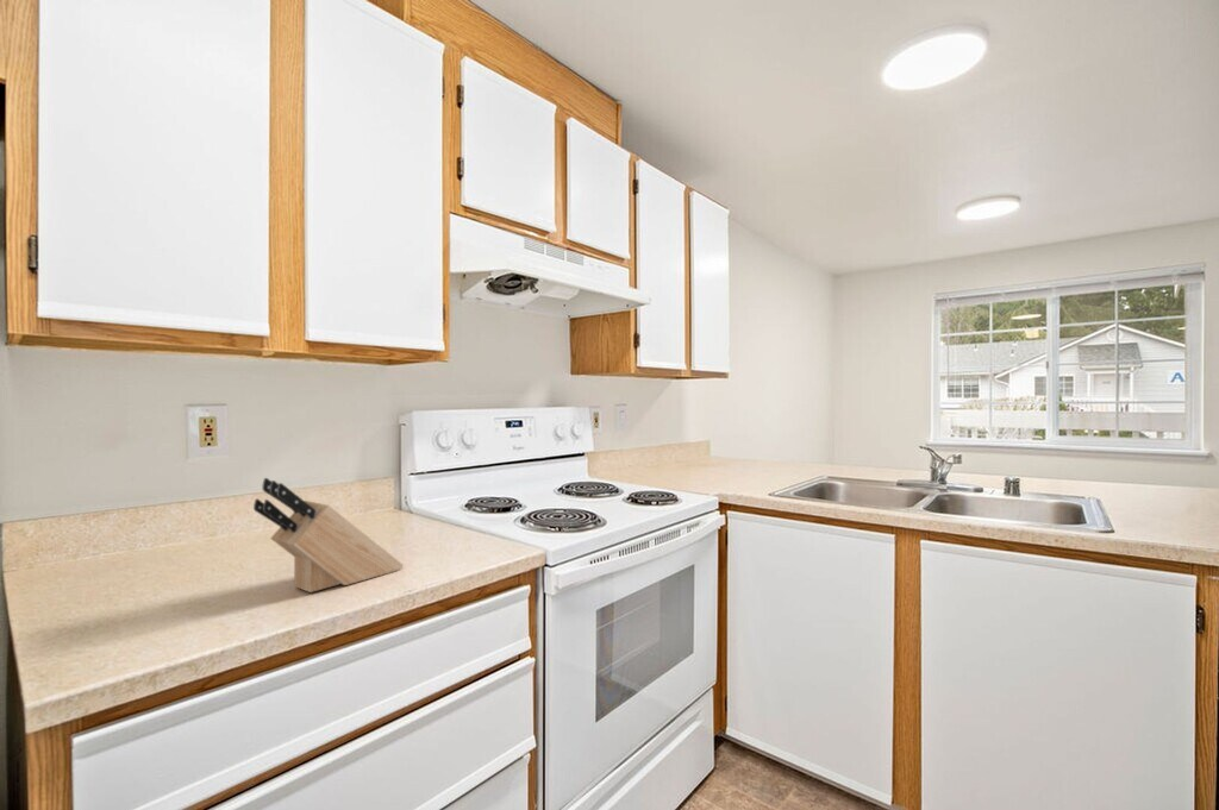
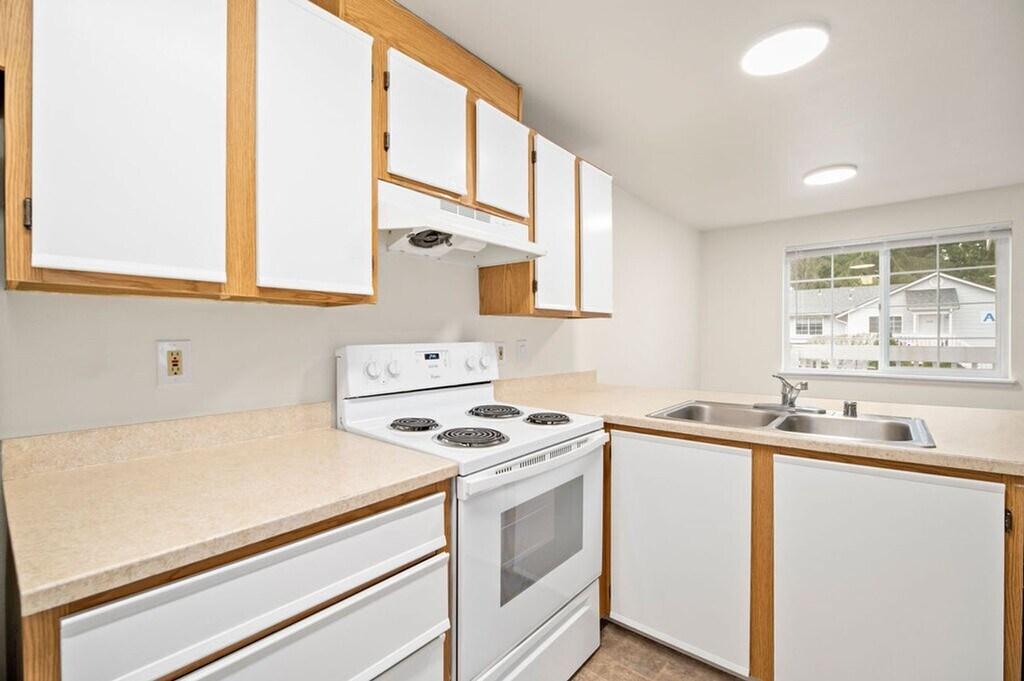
- knife block [252,477,405,594]
